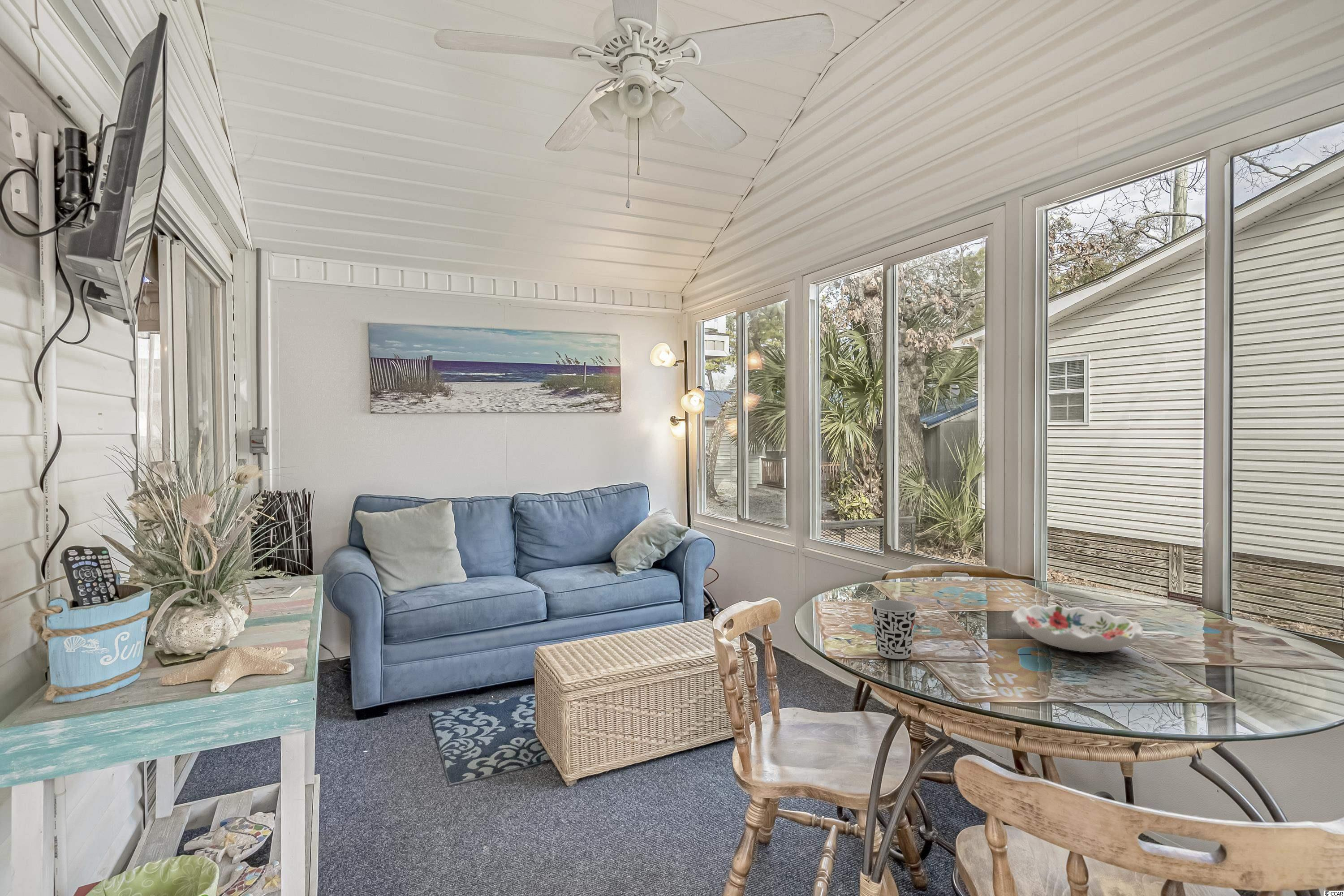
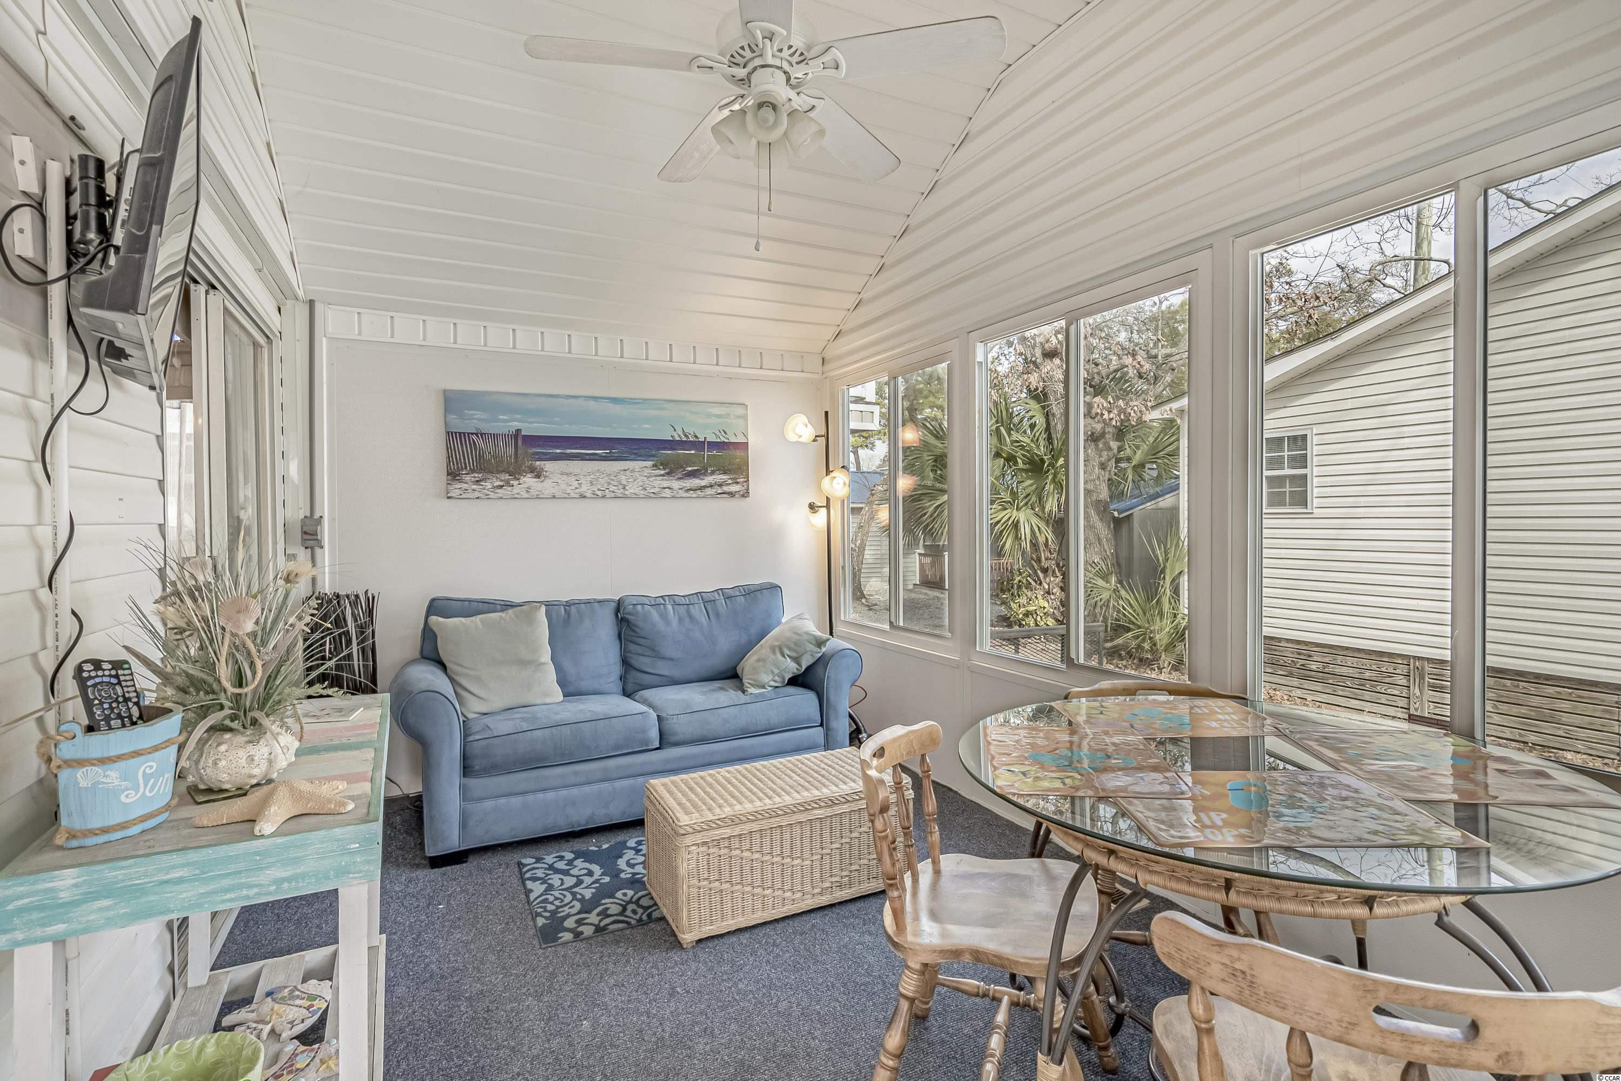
- decorative bowl [1011,604,1144,653]
- cup [870,599,918,659]
